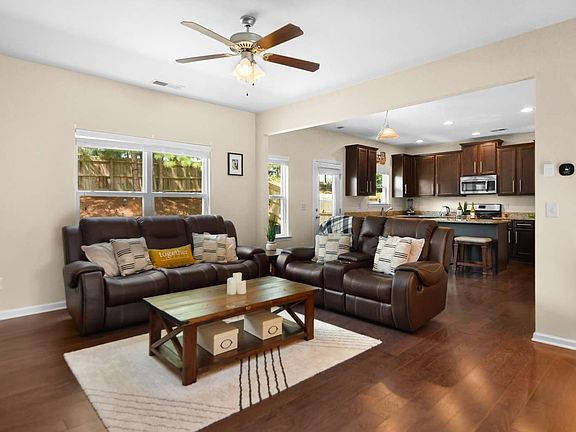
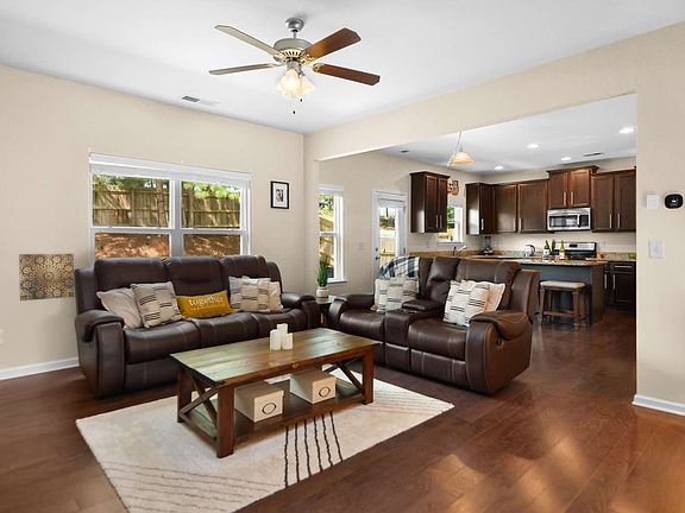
+ wall art [18,253,75,302]
